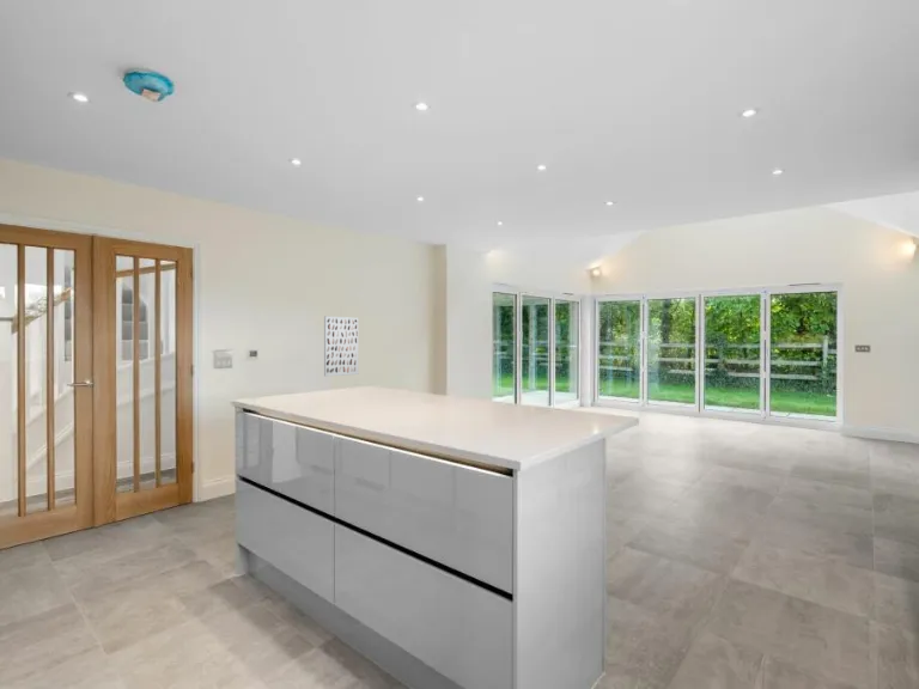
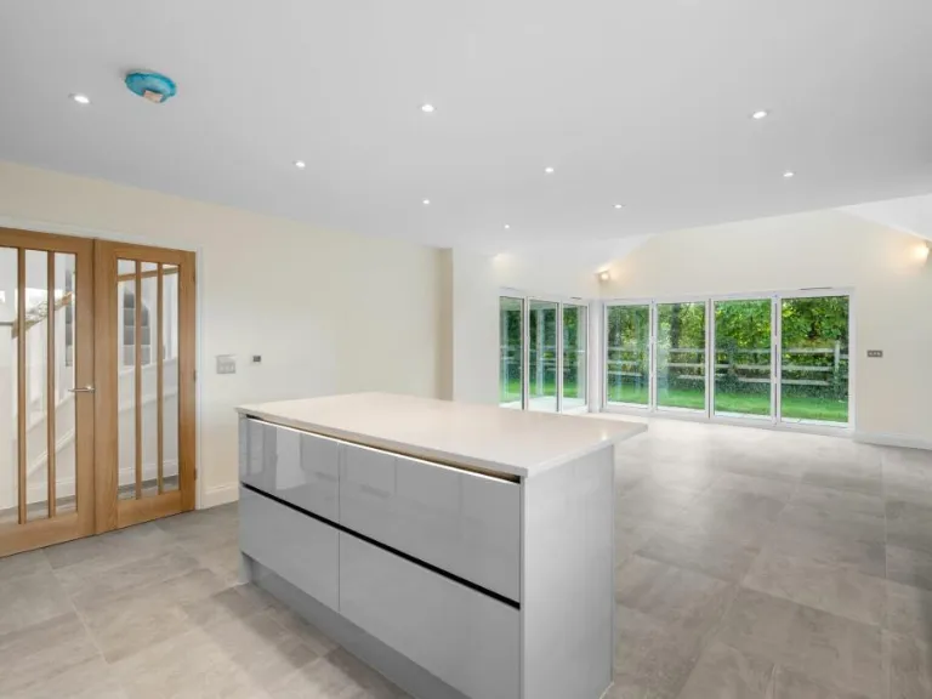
- wall art [323,315,360,378]
